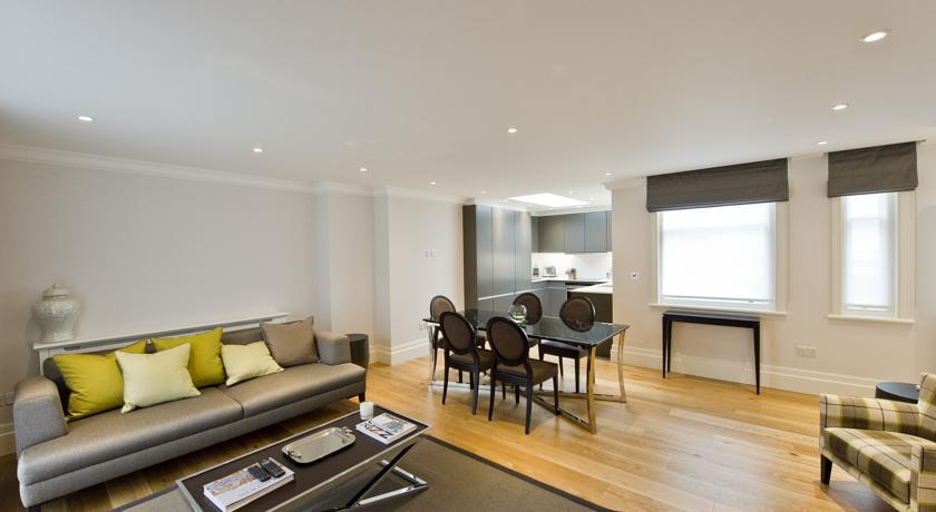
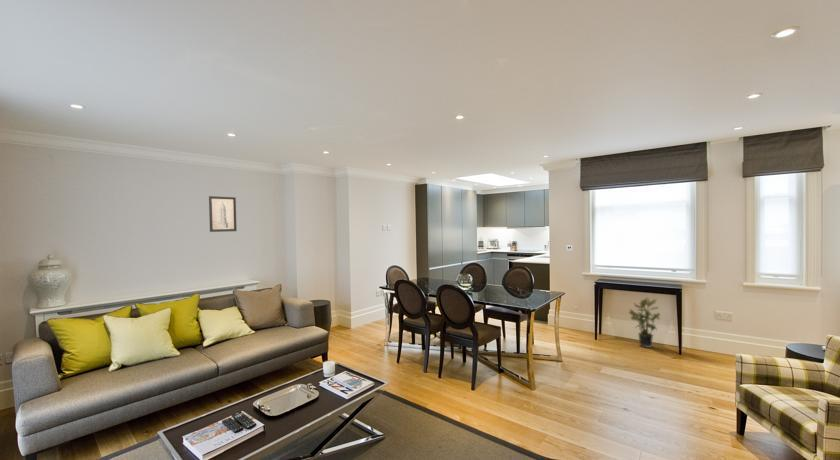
+ wall art [208,195,238,233]
+ potted plant [628,296,661,349]
